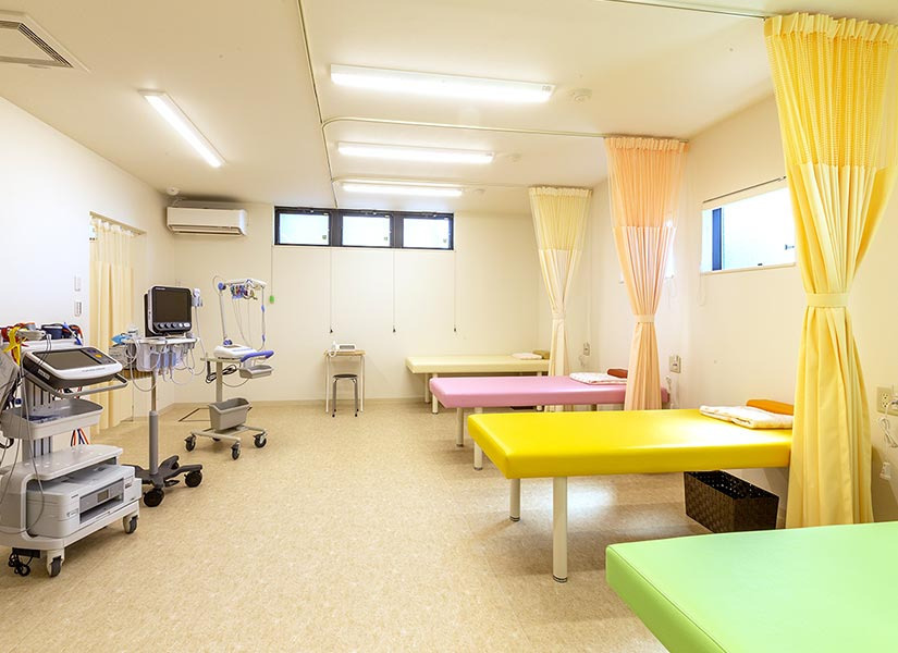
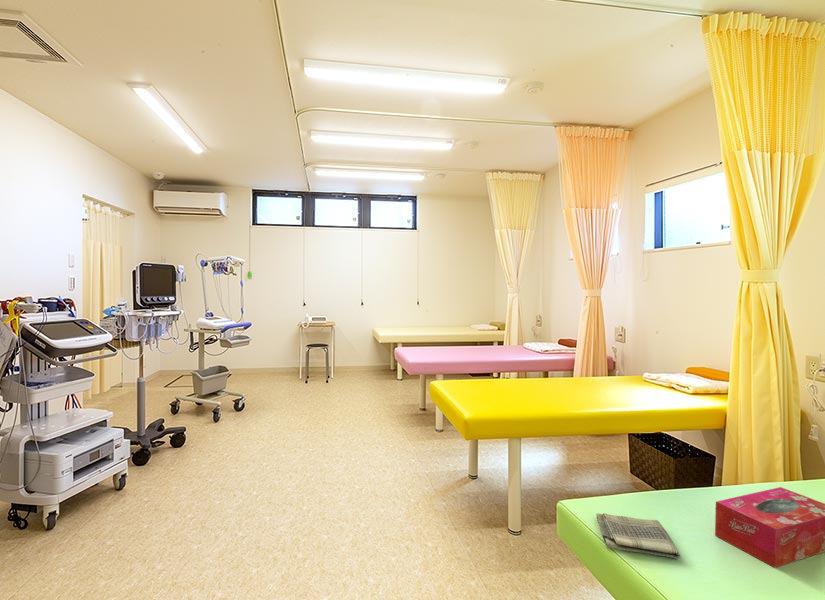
+ tissue box [714,486,825,569]
+ dish towel [596,512,681,560]
